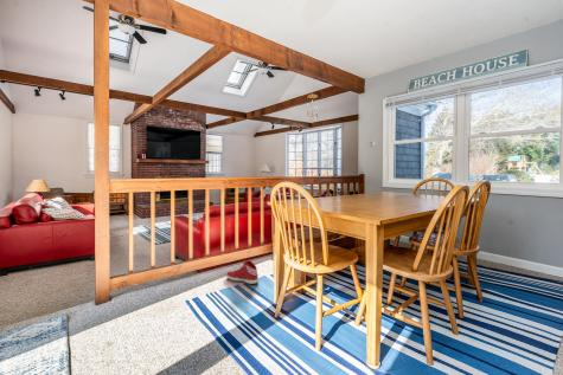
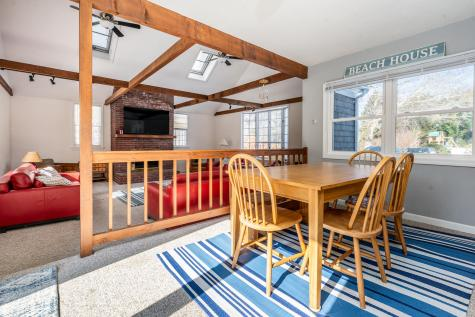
- sneaker [225,259,260,285]
